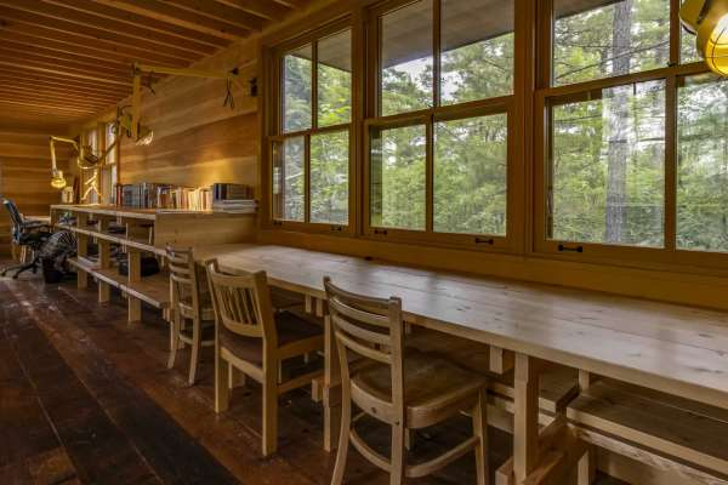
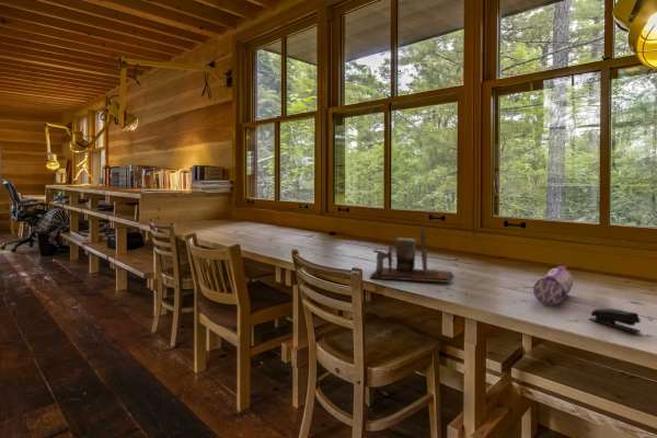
+ desk organizer [369,227,454,284]
+ stapler [588,308,642,334]
+ pencil case [532,265,574,307]
